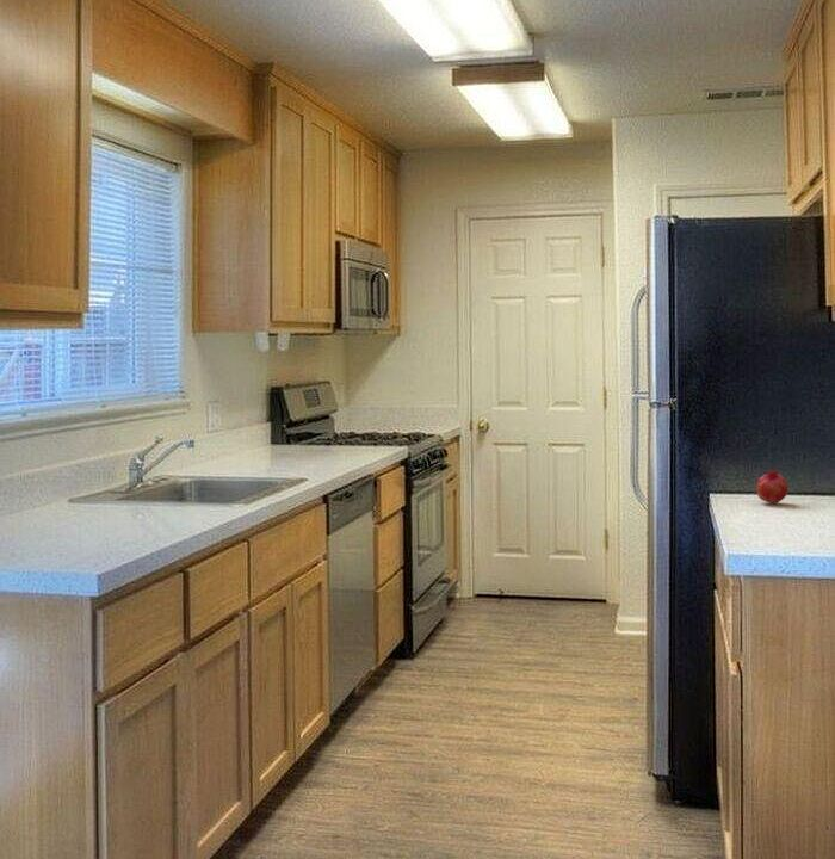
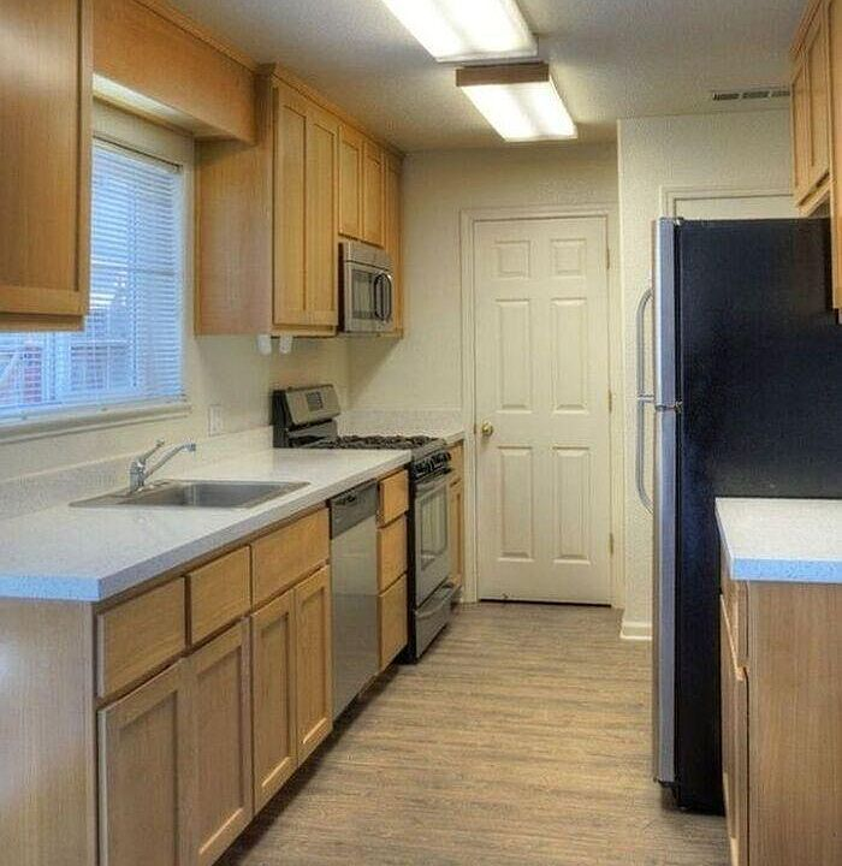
- fruit [755,468,790,505]
